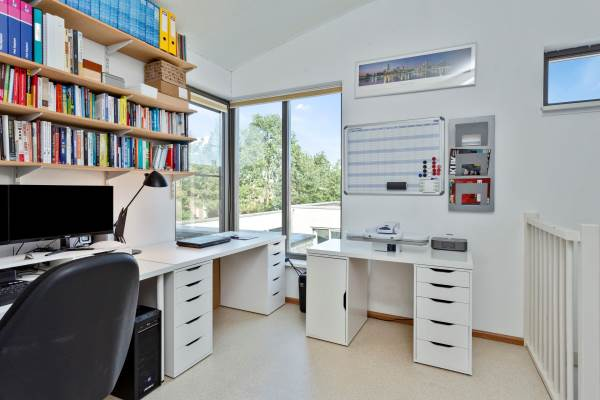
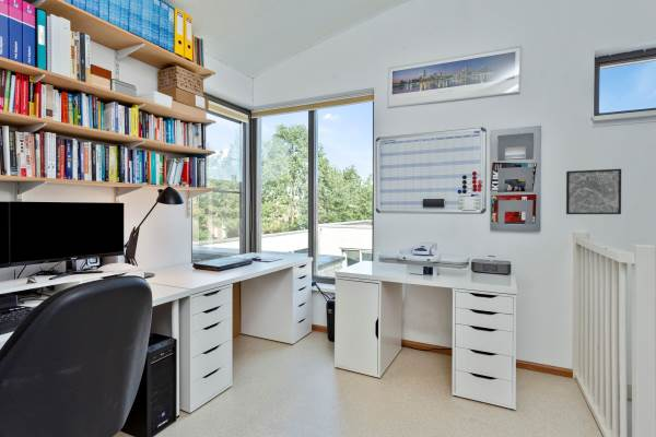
+ wall art [565,168,622,215]
